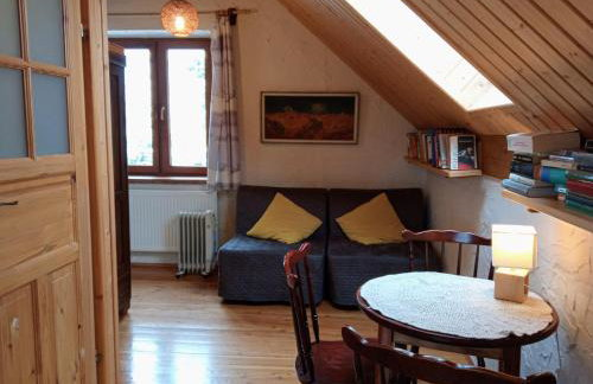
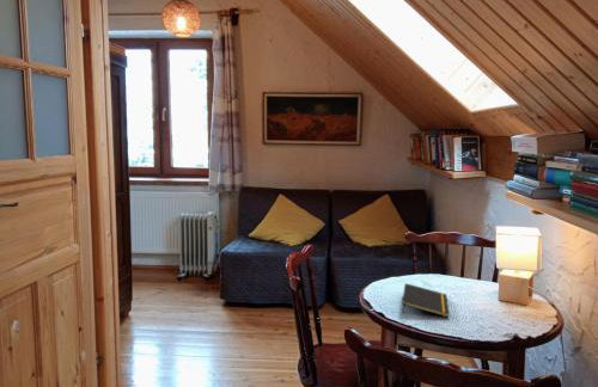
+ notepad [401,282,450,319]
